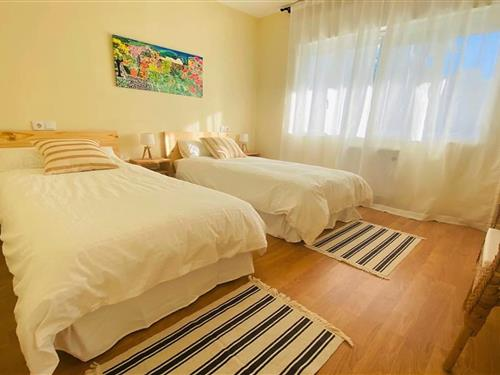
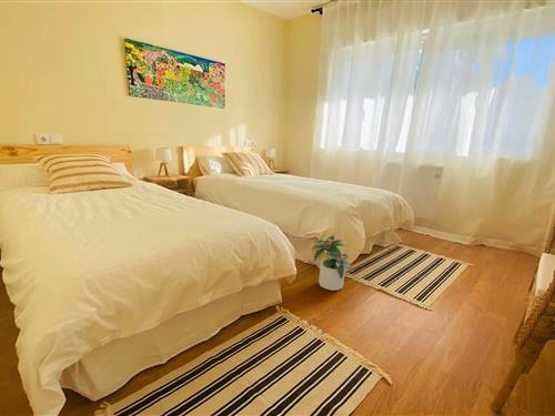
+ potted plant [311,234,354,292]
